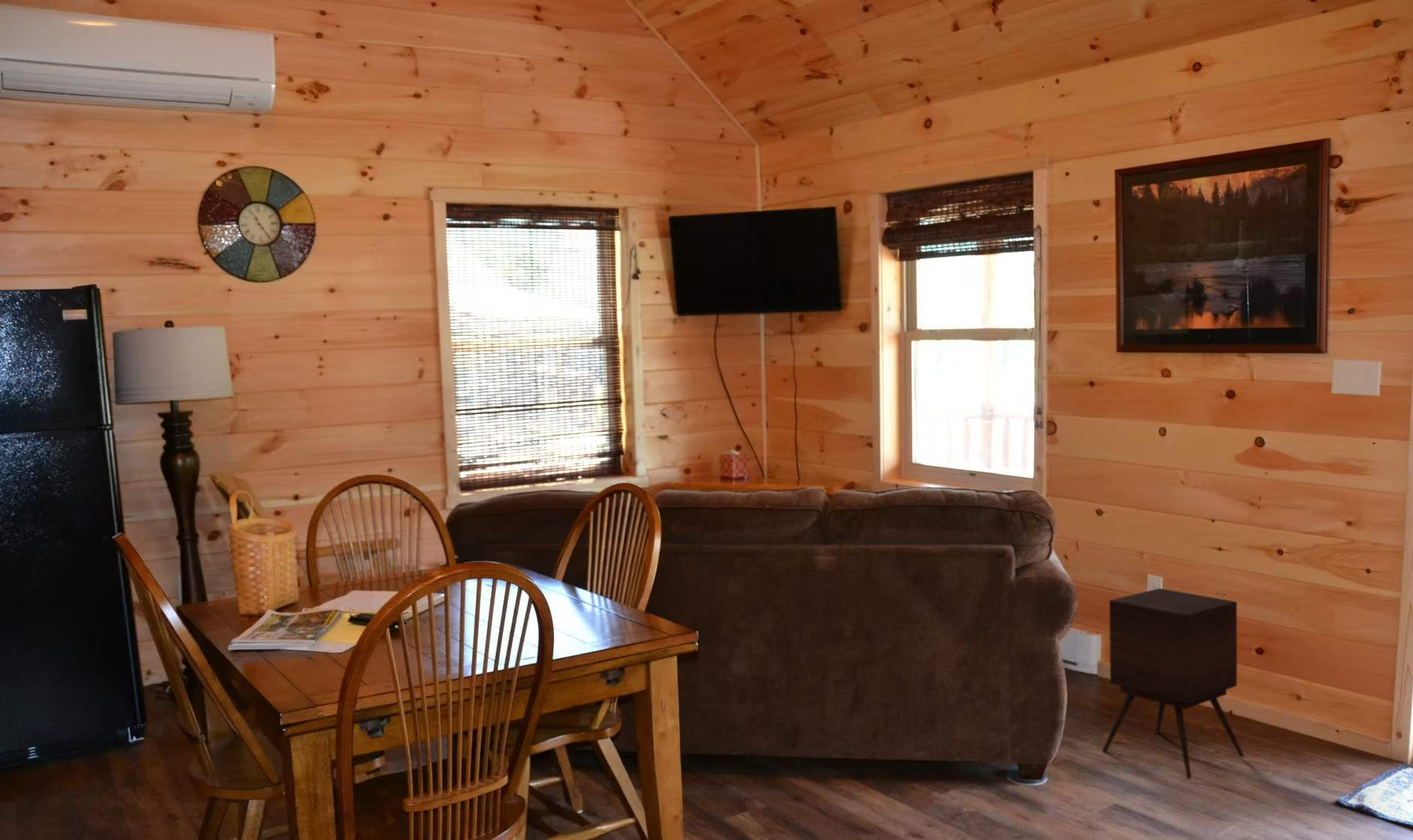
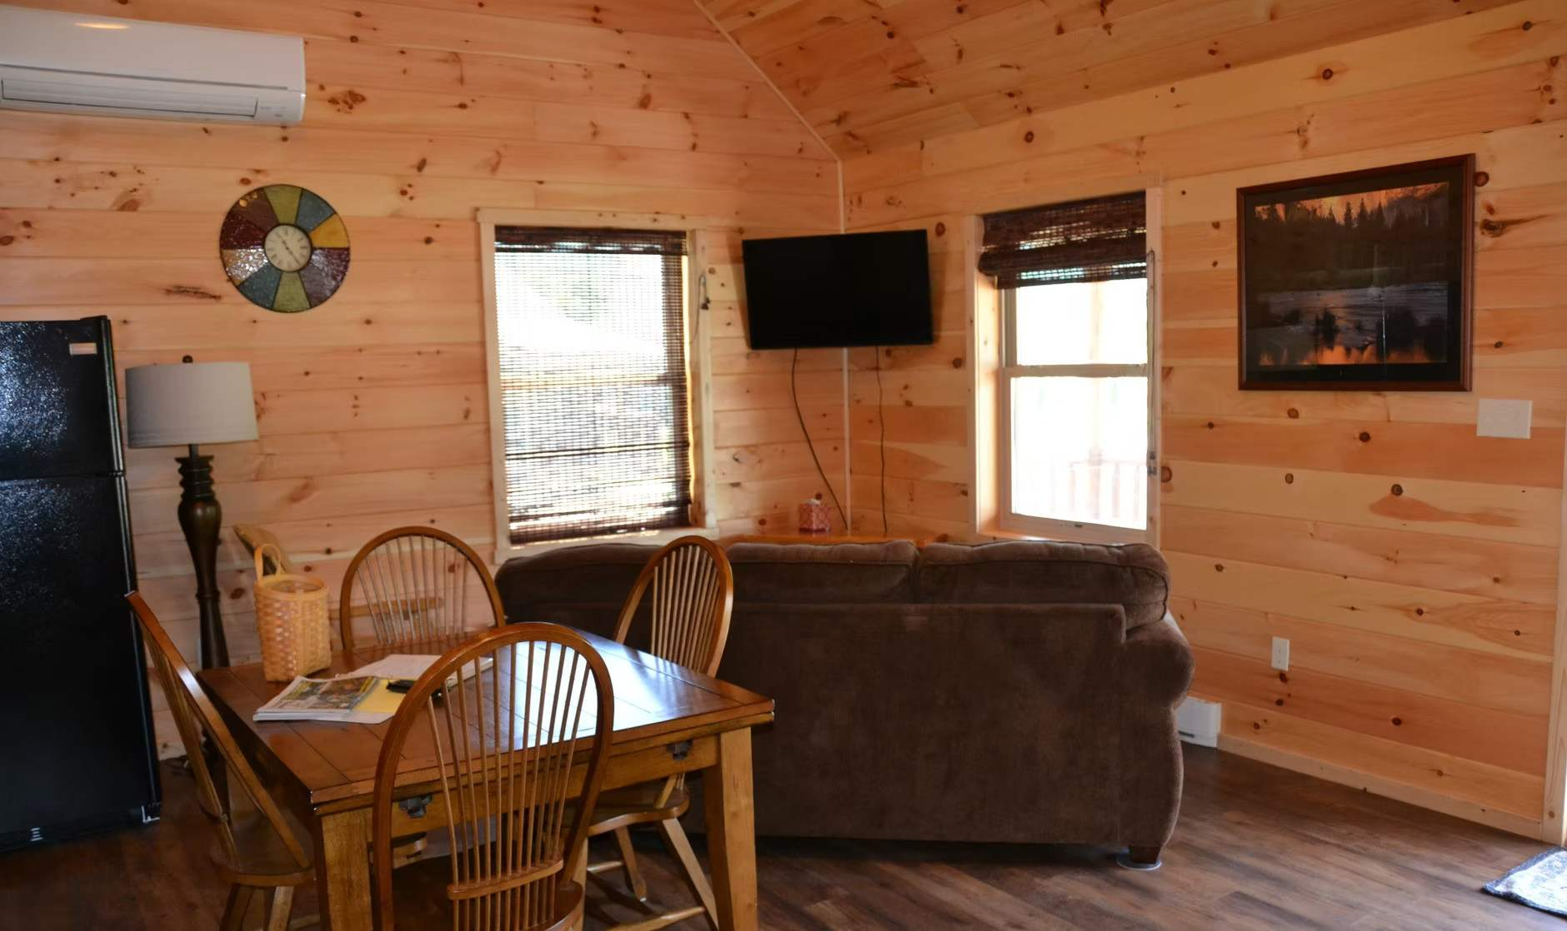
- side table [1102,588,1245,780]
